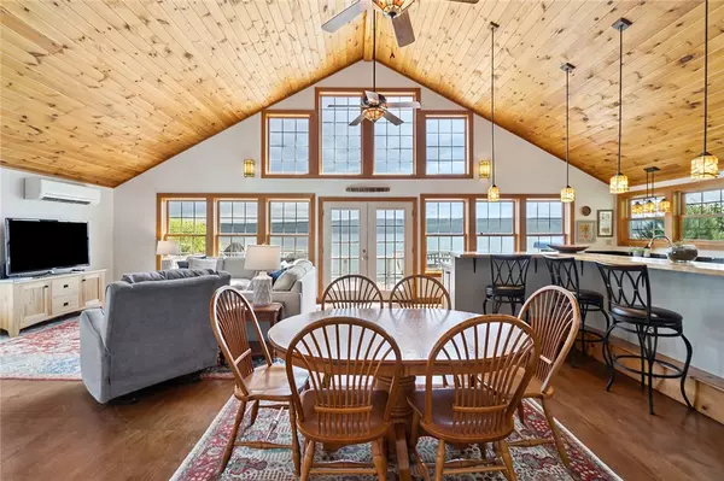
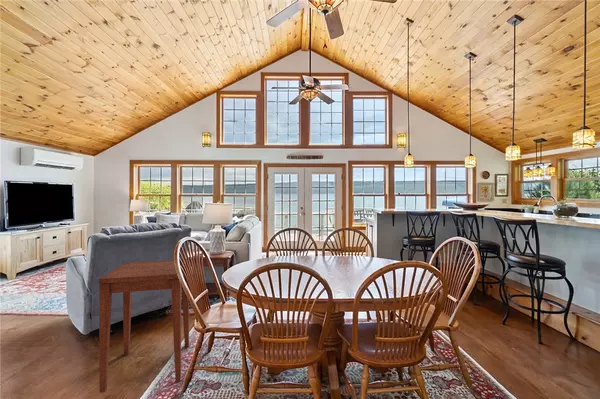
+ side table [98,259,190,394]
